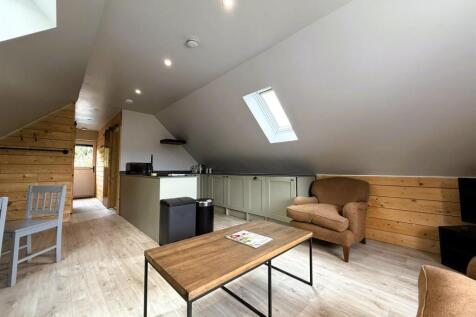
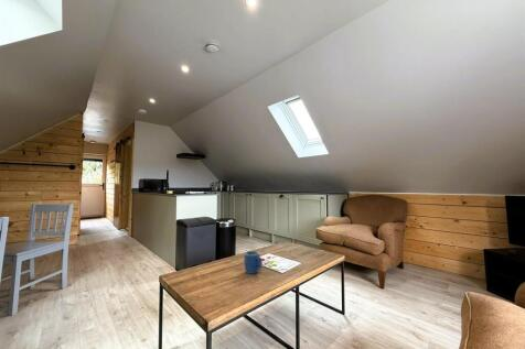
+ mug [243,250,264,275]
